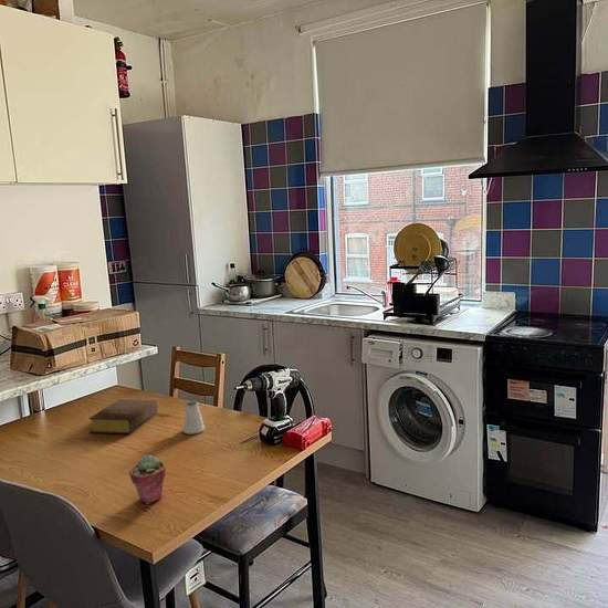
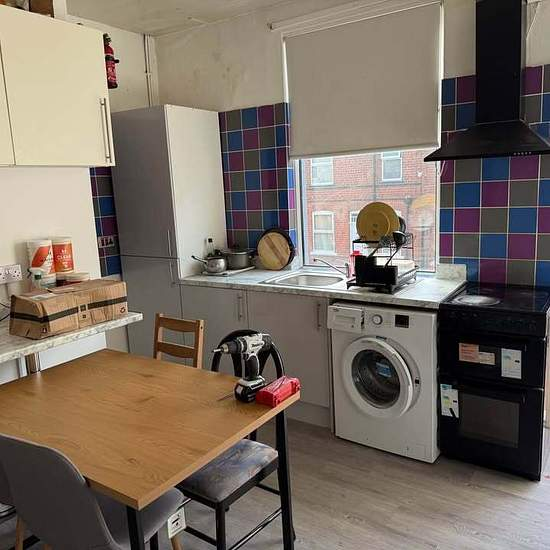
- bible [88,399,158,434]
- potted succulent [128,454,167,505]
- saltshaker [182,399,206,434]
